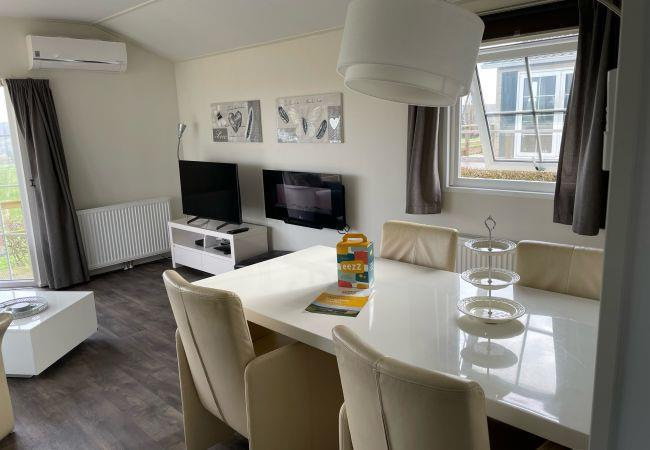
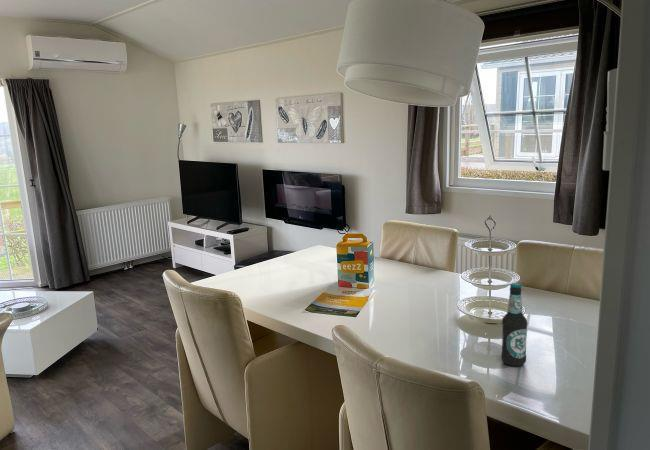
+ bottle [500,282,528,367]
